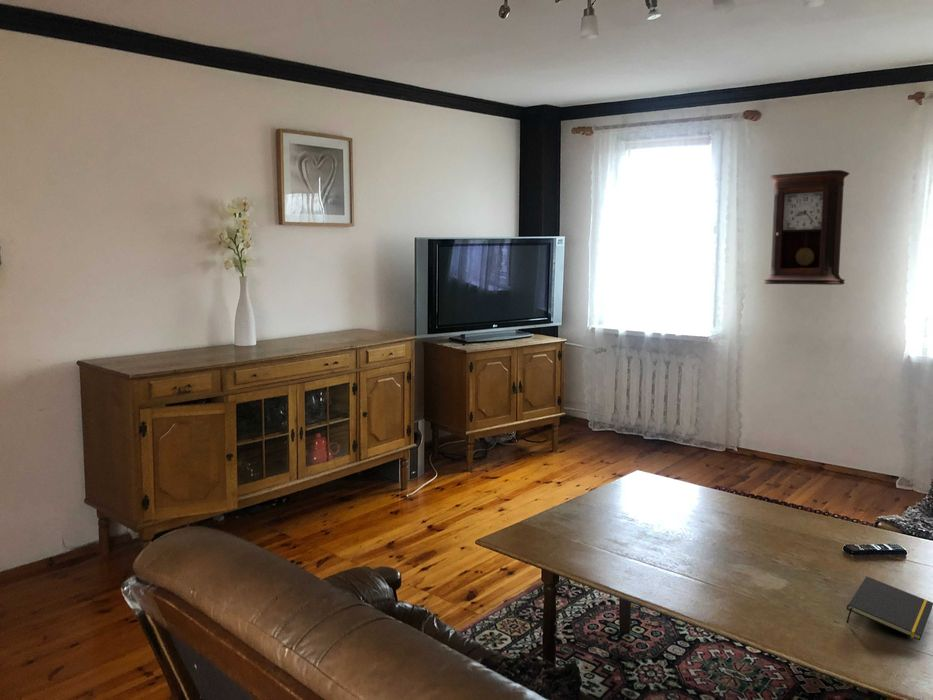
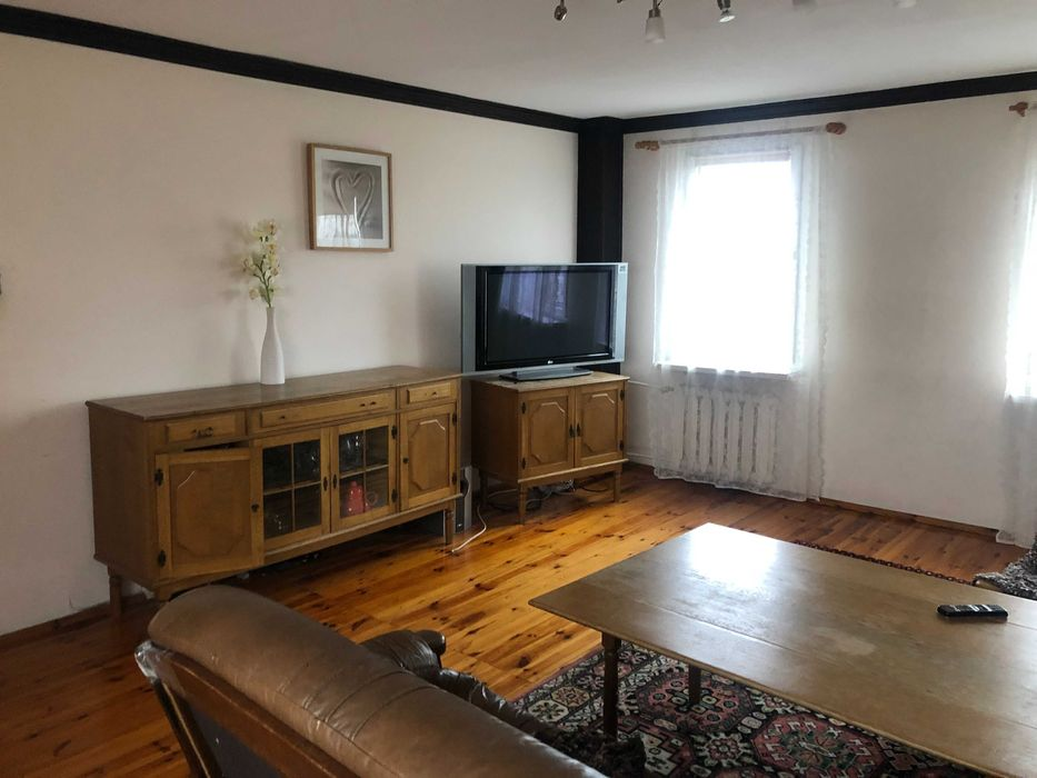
- pendulum clock [763,169,850,286]
- notepad [846,575,933,641]
